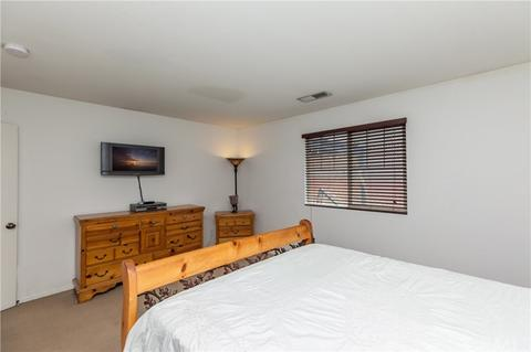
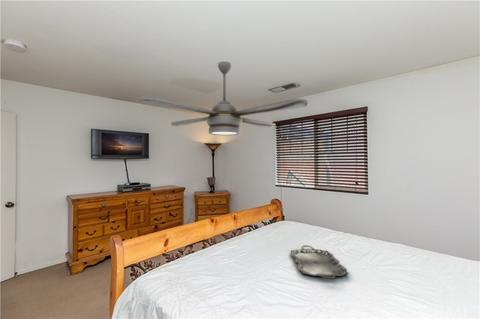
+ serving tray [290,244,349,280]
+ ceiling fan [137,60,309,136]
